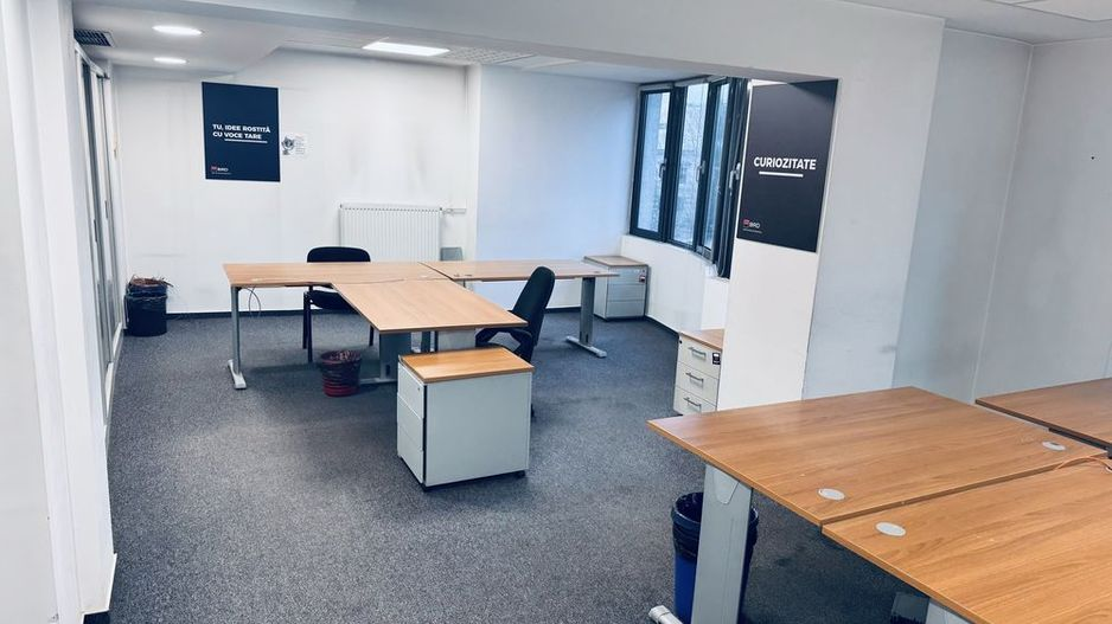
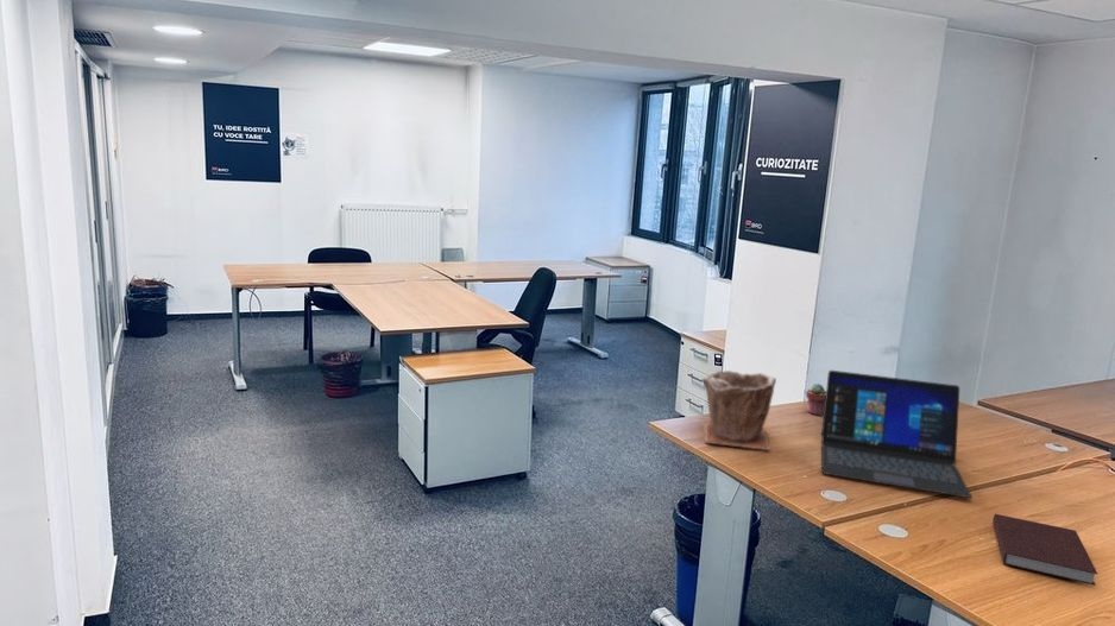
+ plant pot [701,369,777,451]
+ notebook [991,513,1098,587]
+ laptop [820,369,974,499]
+ potted succulent [805,382,826,417]
